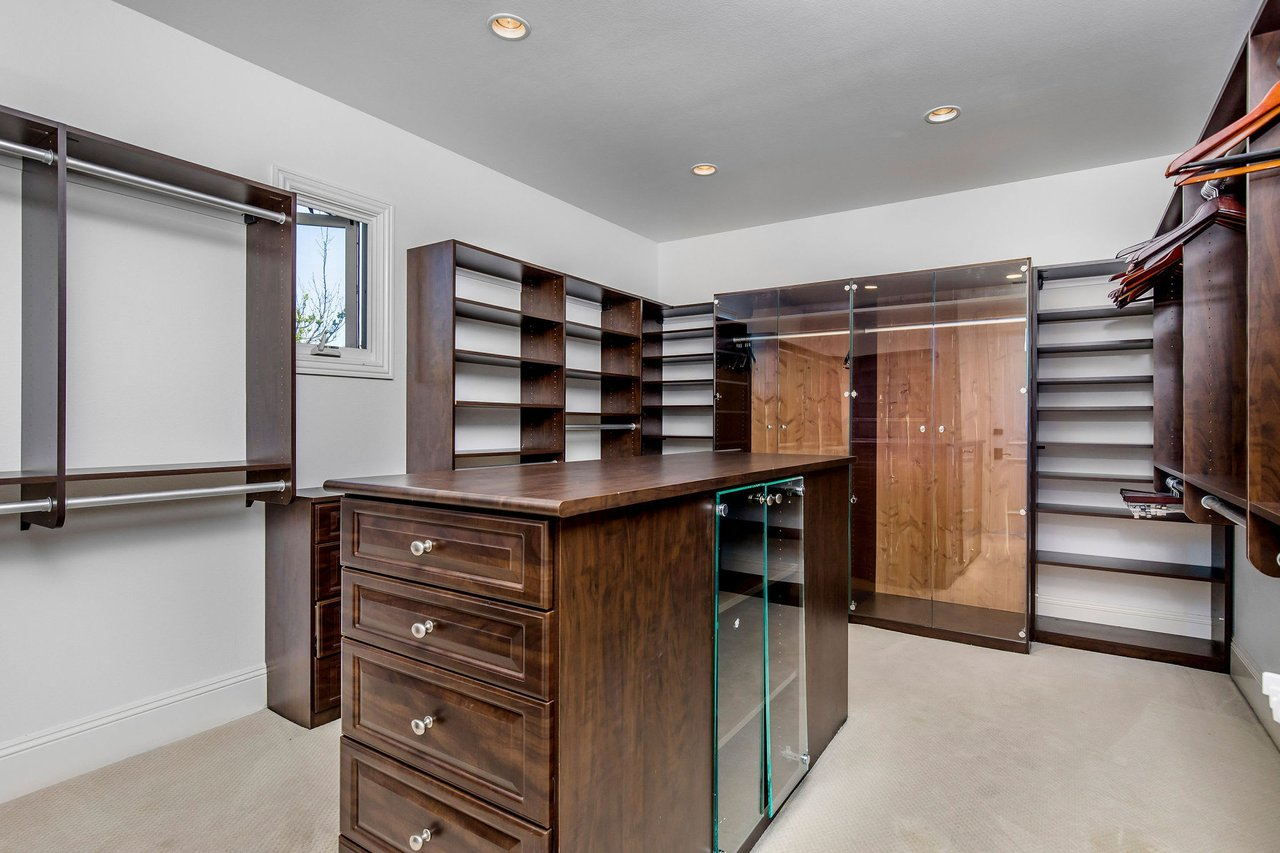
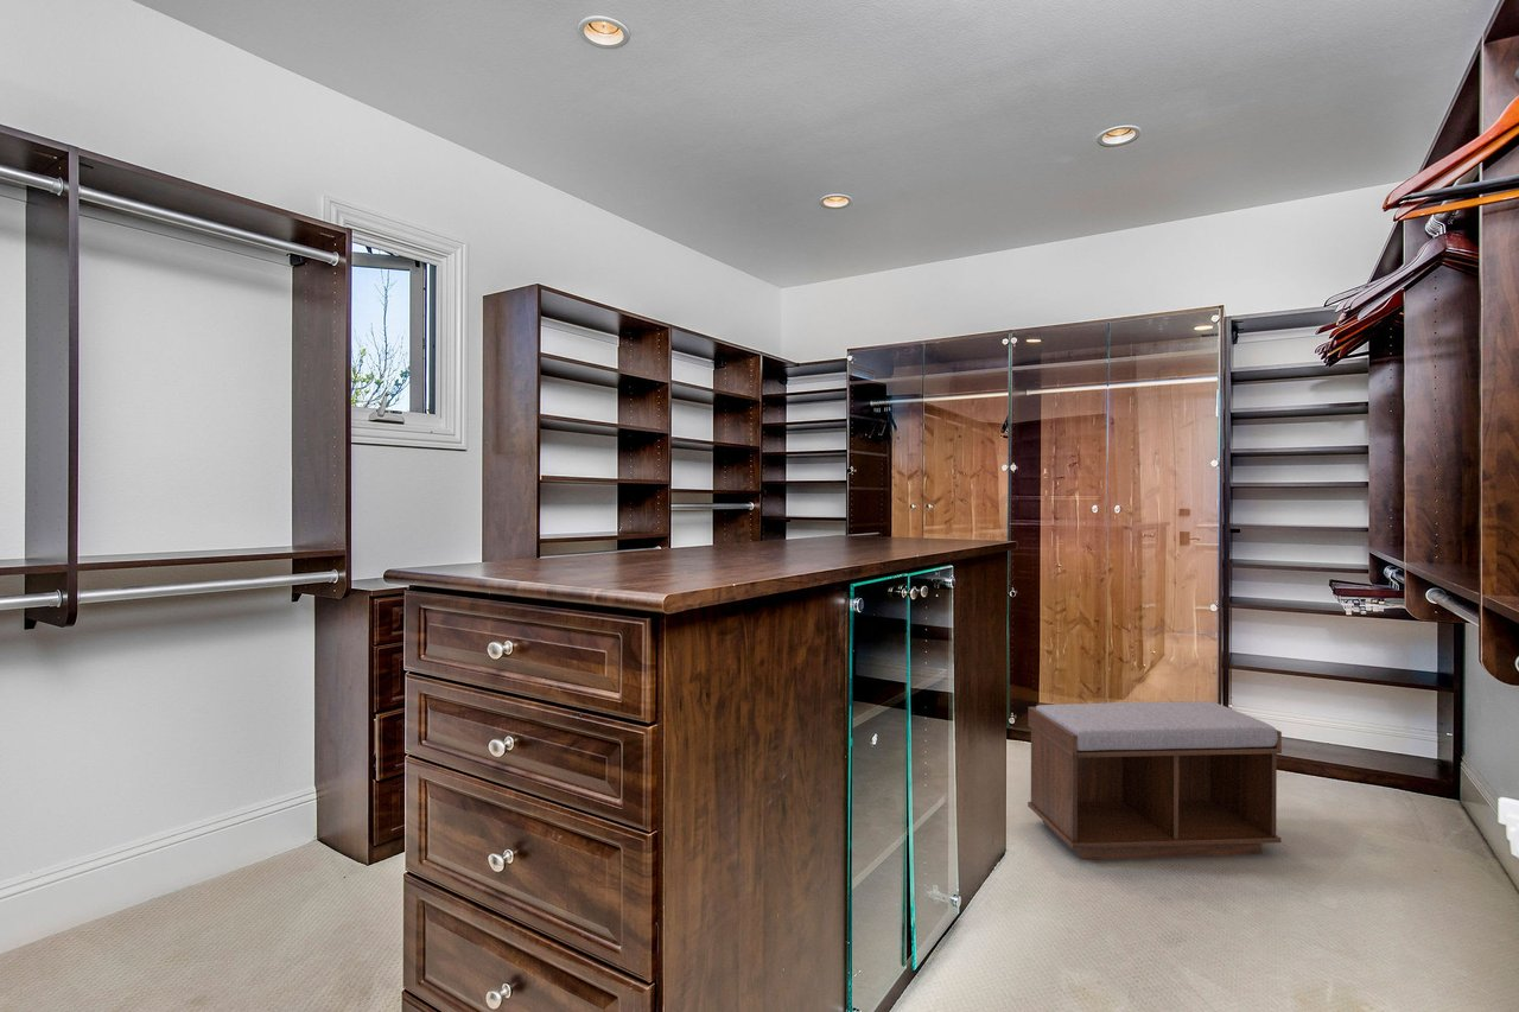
+ bench [1027,700,1283,861]
